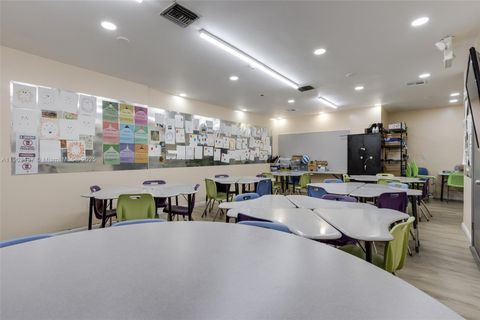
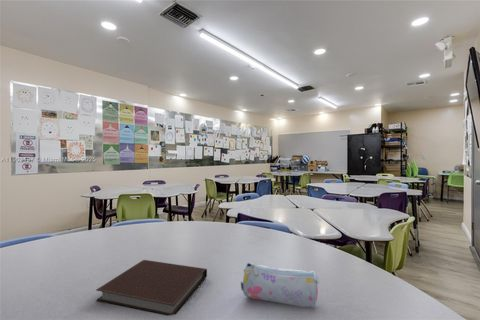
+ pencil case [240,262,320,309]
+ notebook [95,259,208,317]
